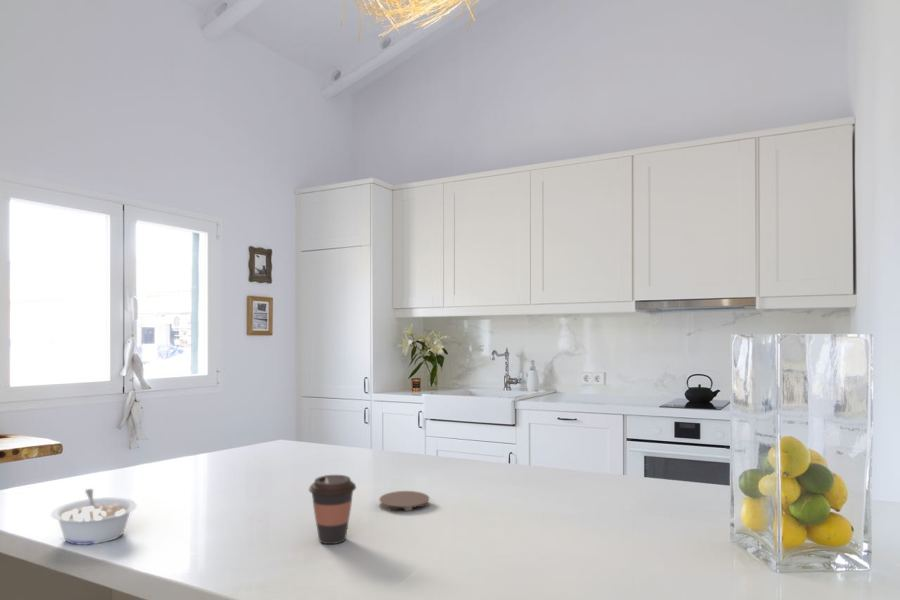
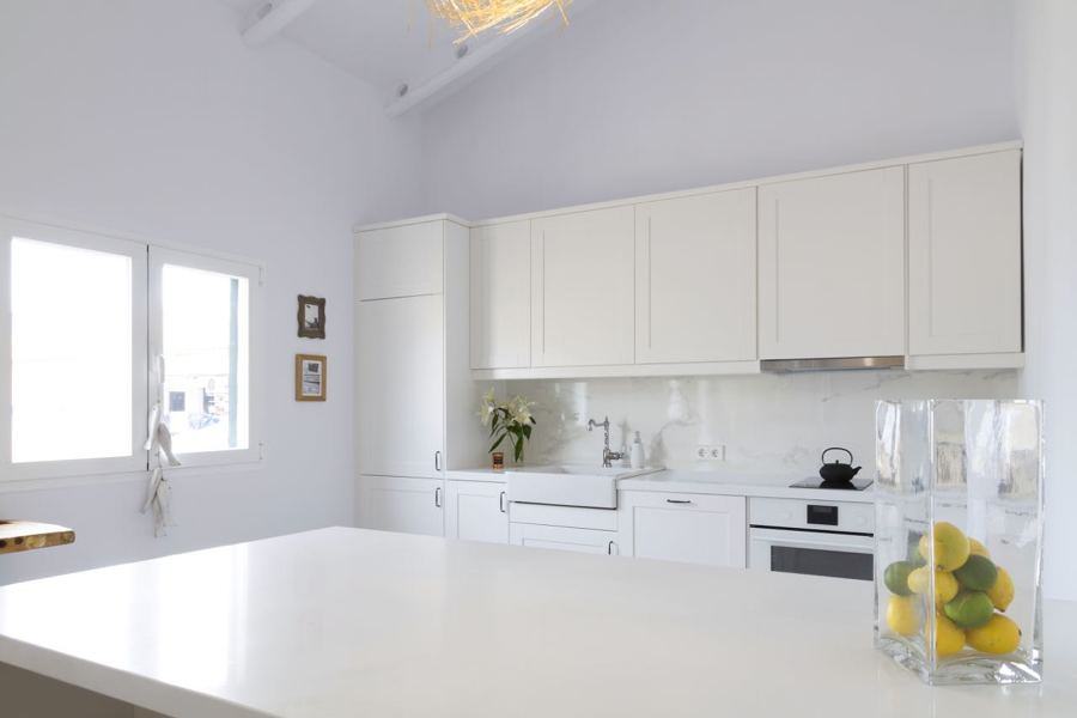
- legume [50,487,138,546]
- coaster [378,490,430,512]
- coffee cup [308,474,357,545]
